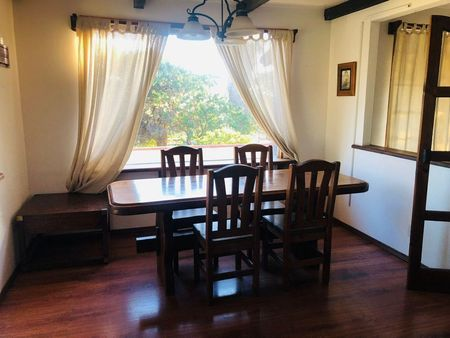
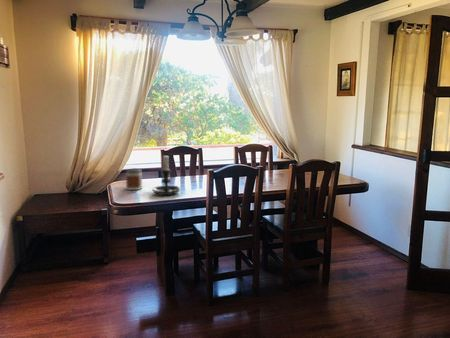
+ jar [125,168,144,191]
+ candle holder [152,153,181,196]
